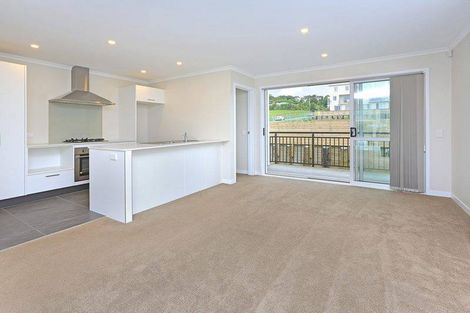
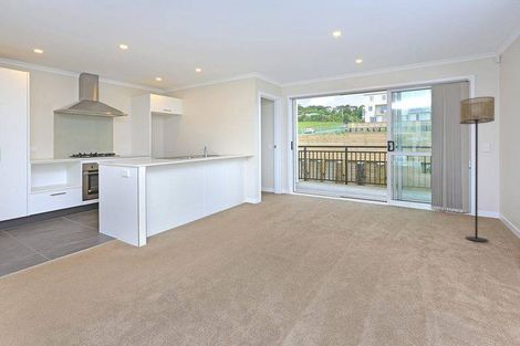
+ floor lamp [459,96,496,242]
